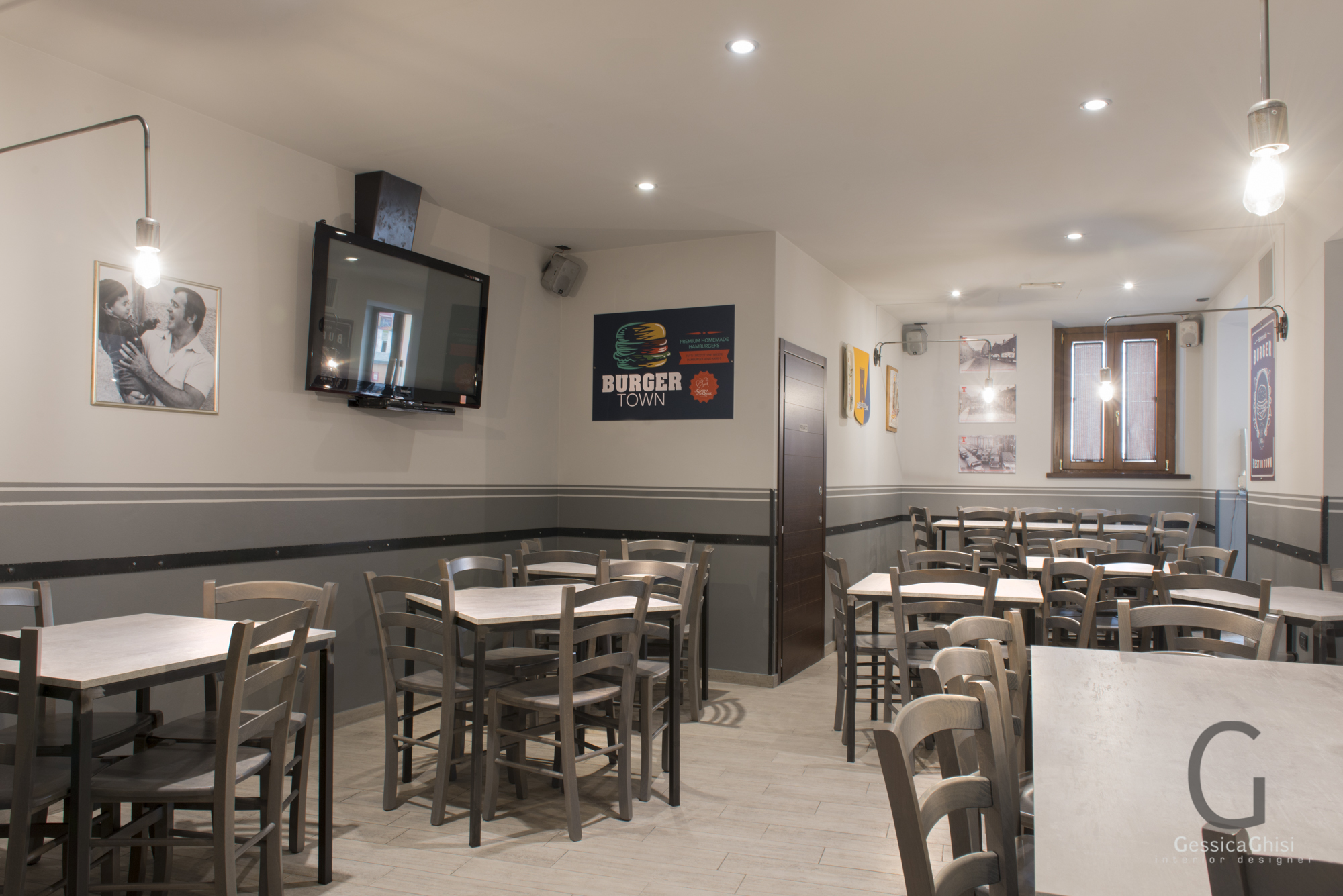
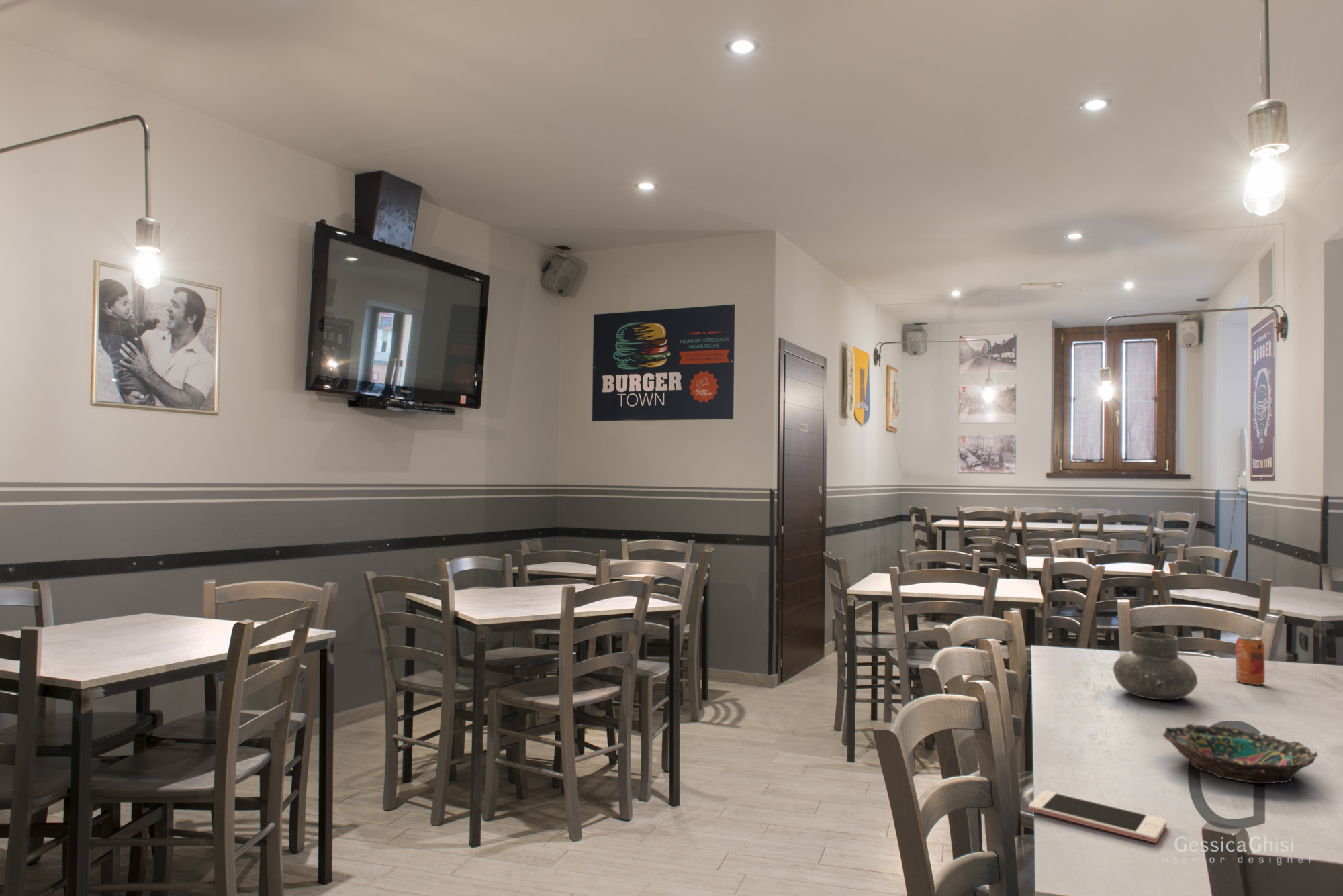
+ cell phone [1028,790,1167,844]
+ bowl [1162,724,1318,784]
+ beverage can [1235,634,1265,685]
+ vase [1113,632,1198,701]
